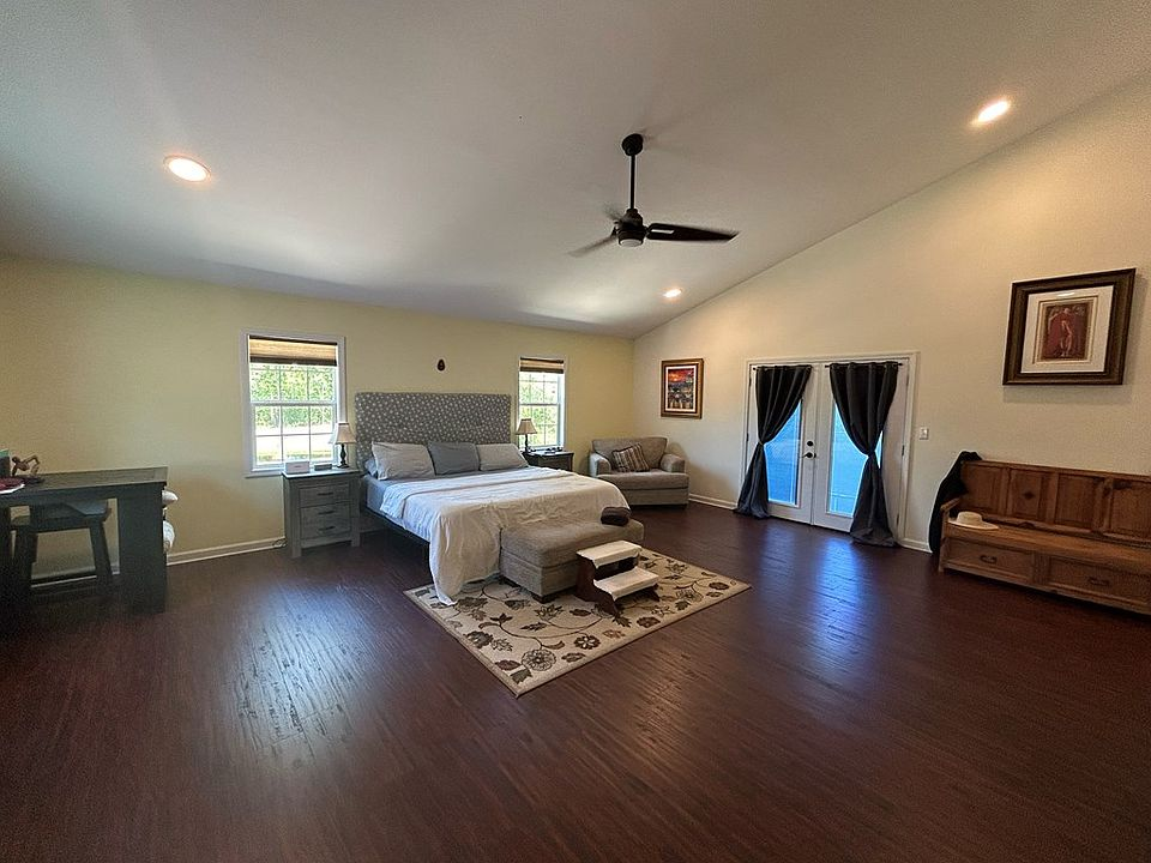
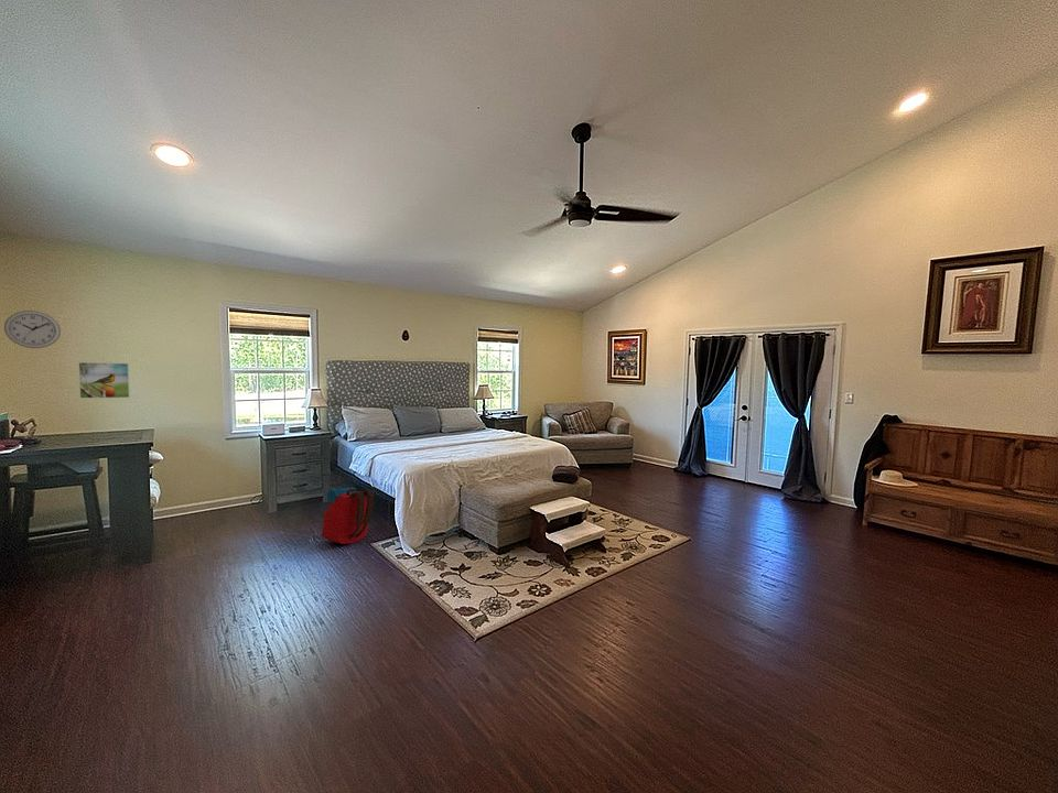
+ wall clock [3,309,62,349]
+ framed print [77,361,131,400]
+ backpack [321,486,376,545]
